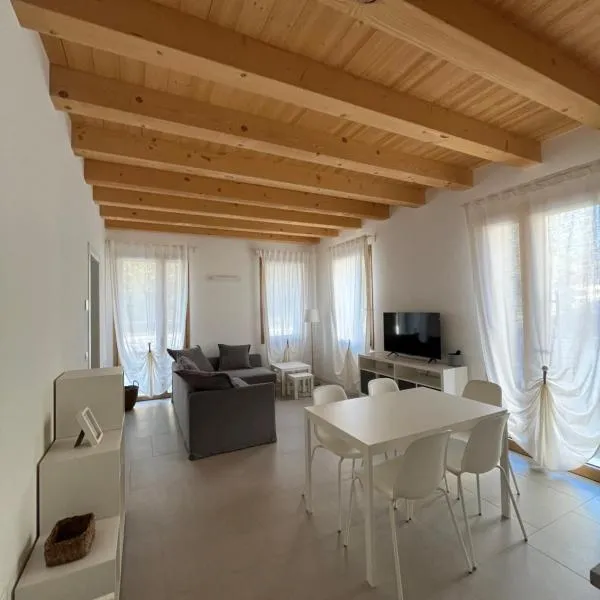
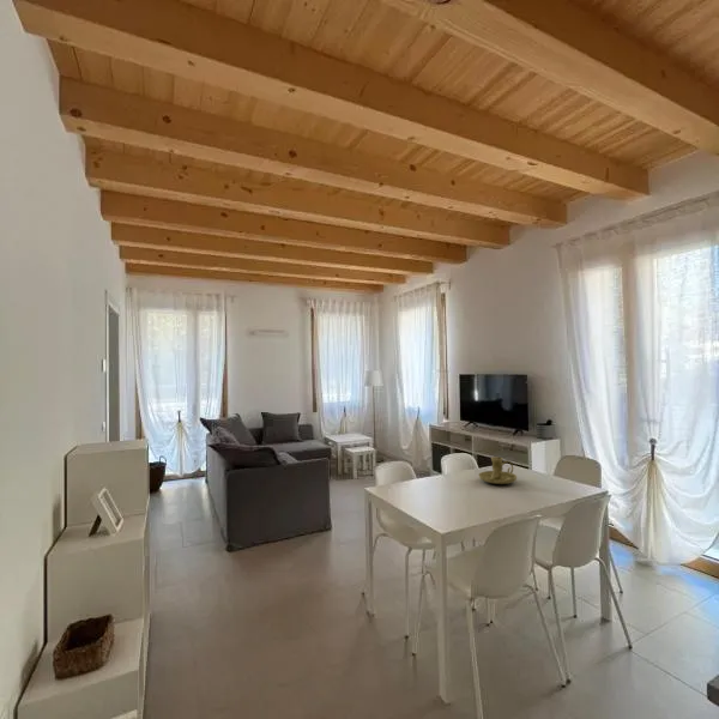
+ candle holder [478,455,518,485]
